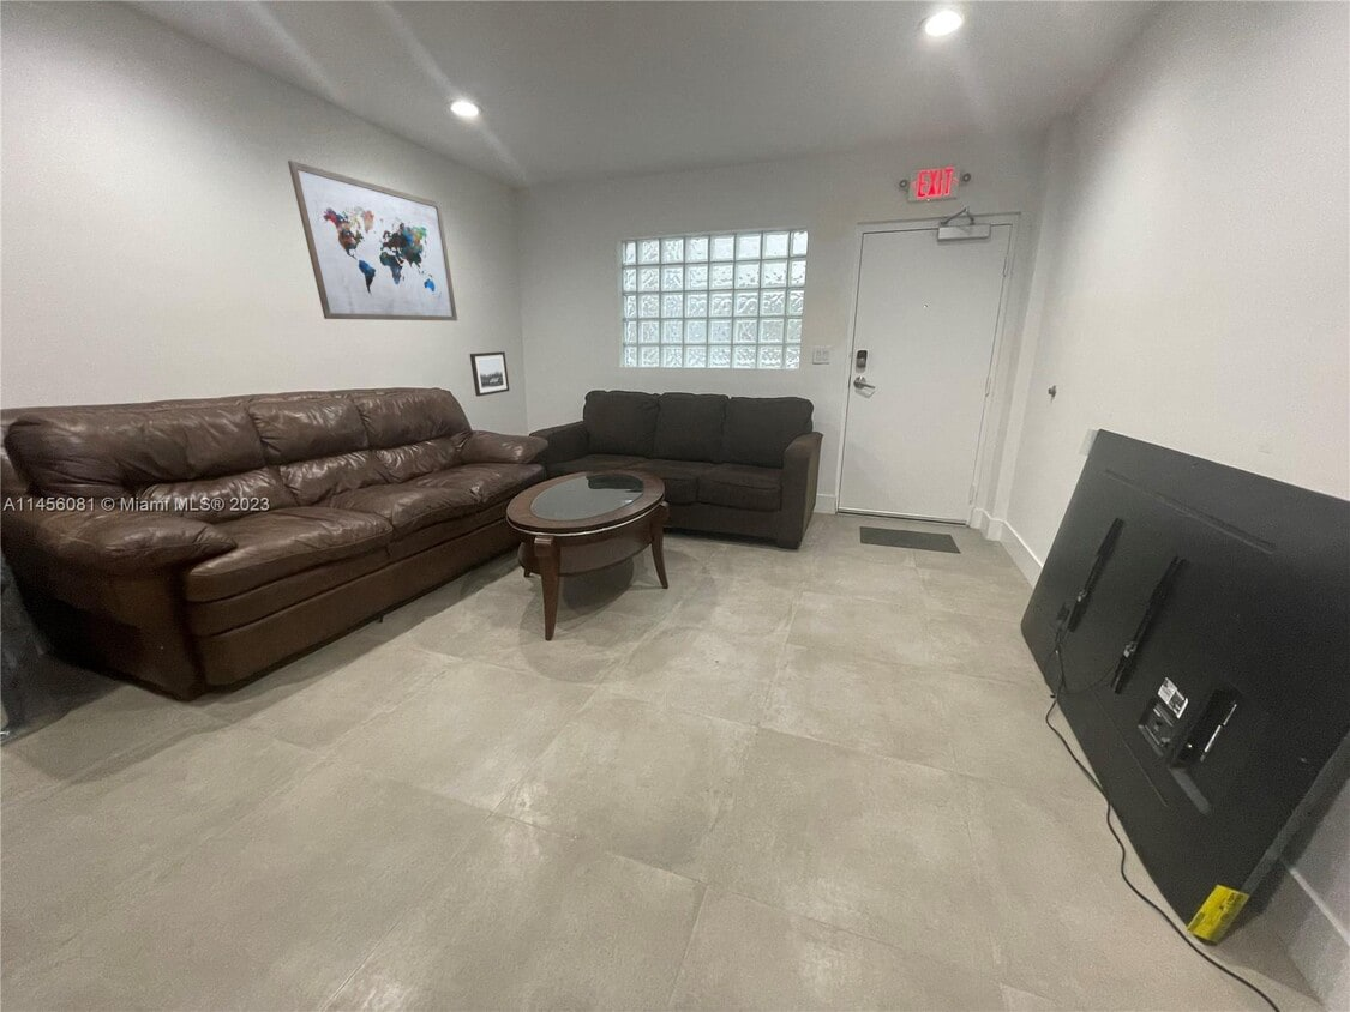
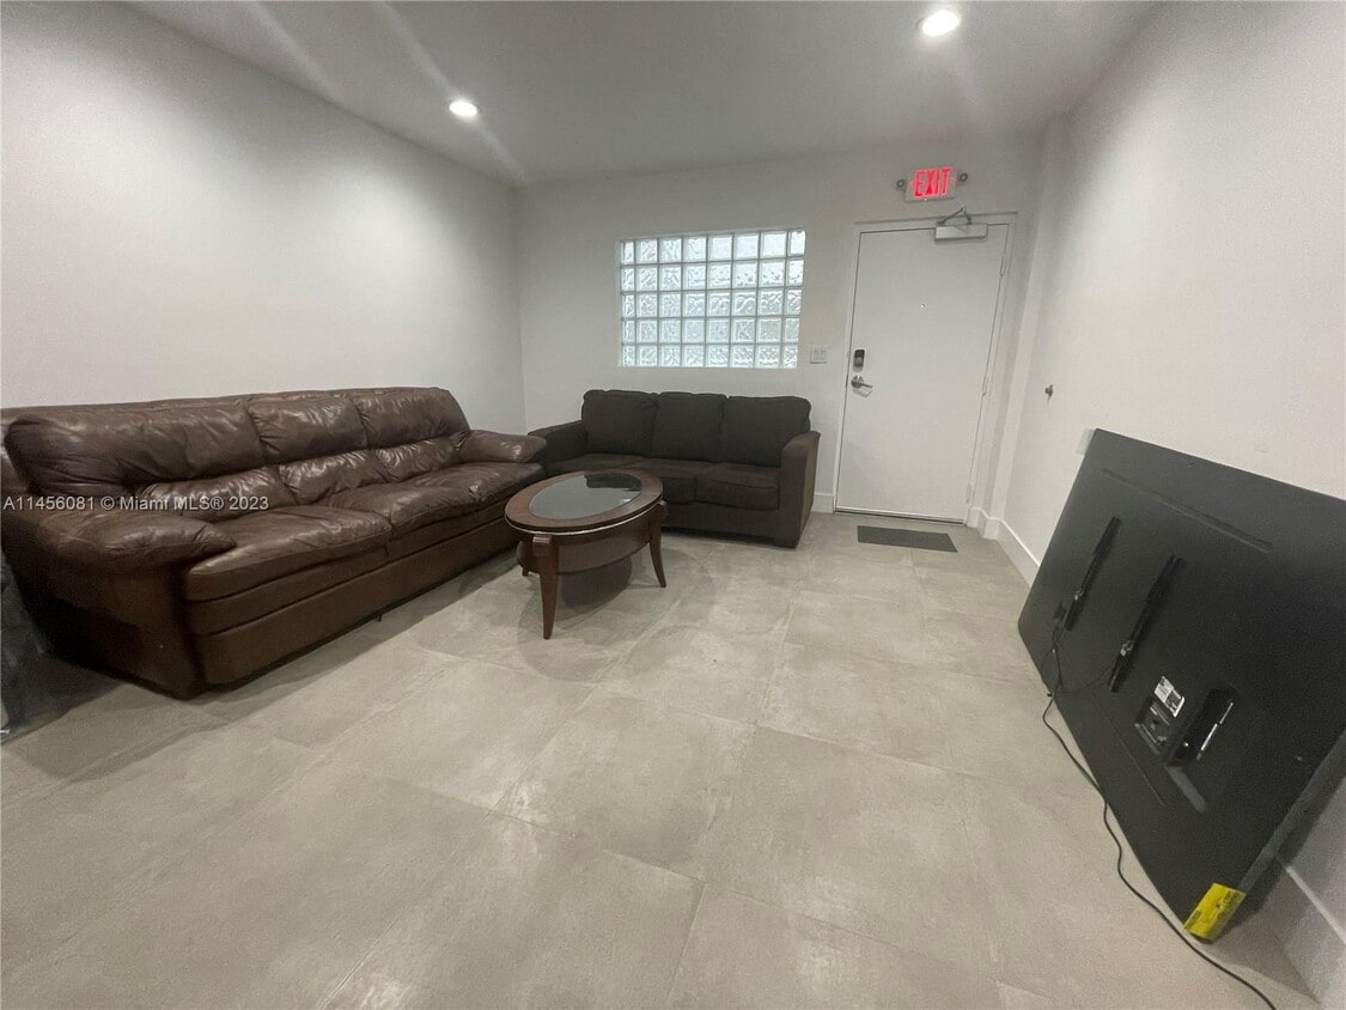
- wall art [469,350,511,398]
- wall art [287,159,458,323]
